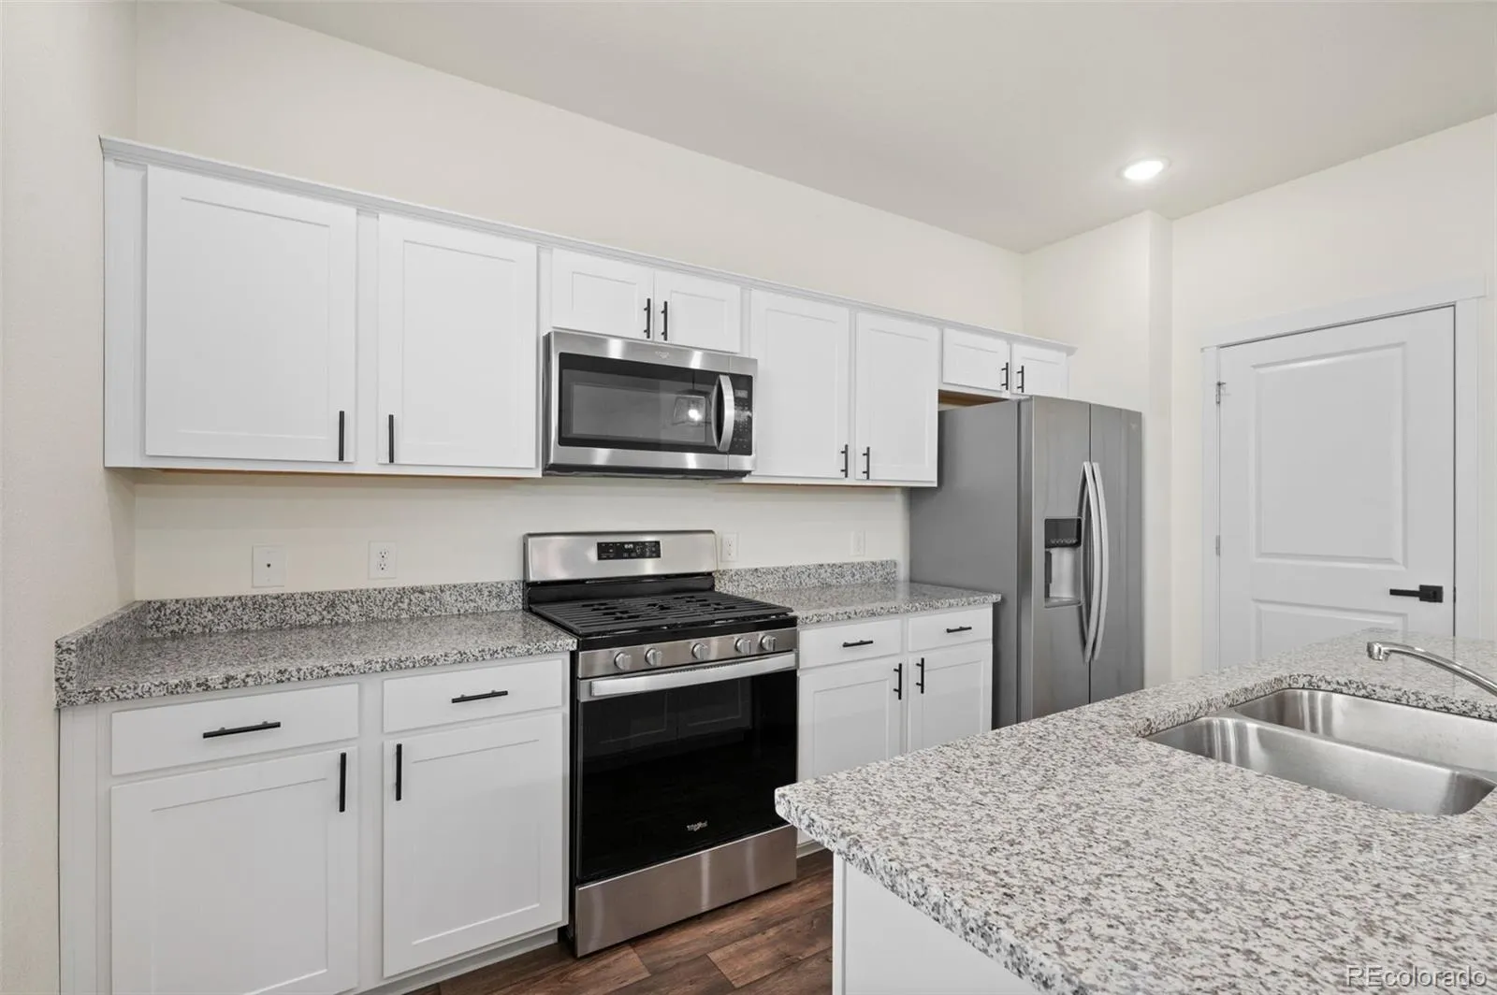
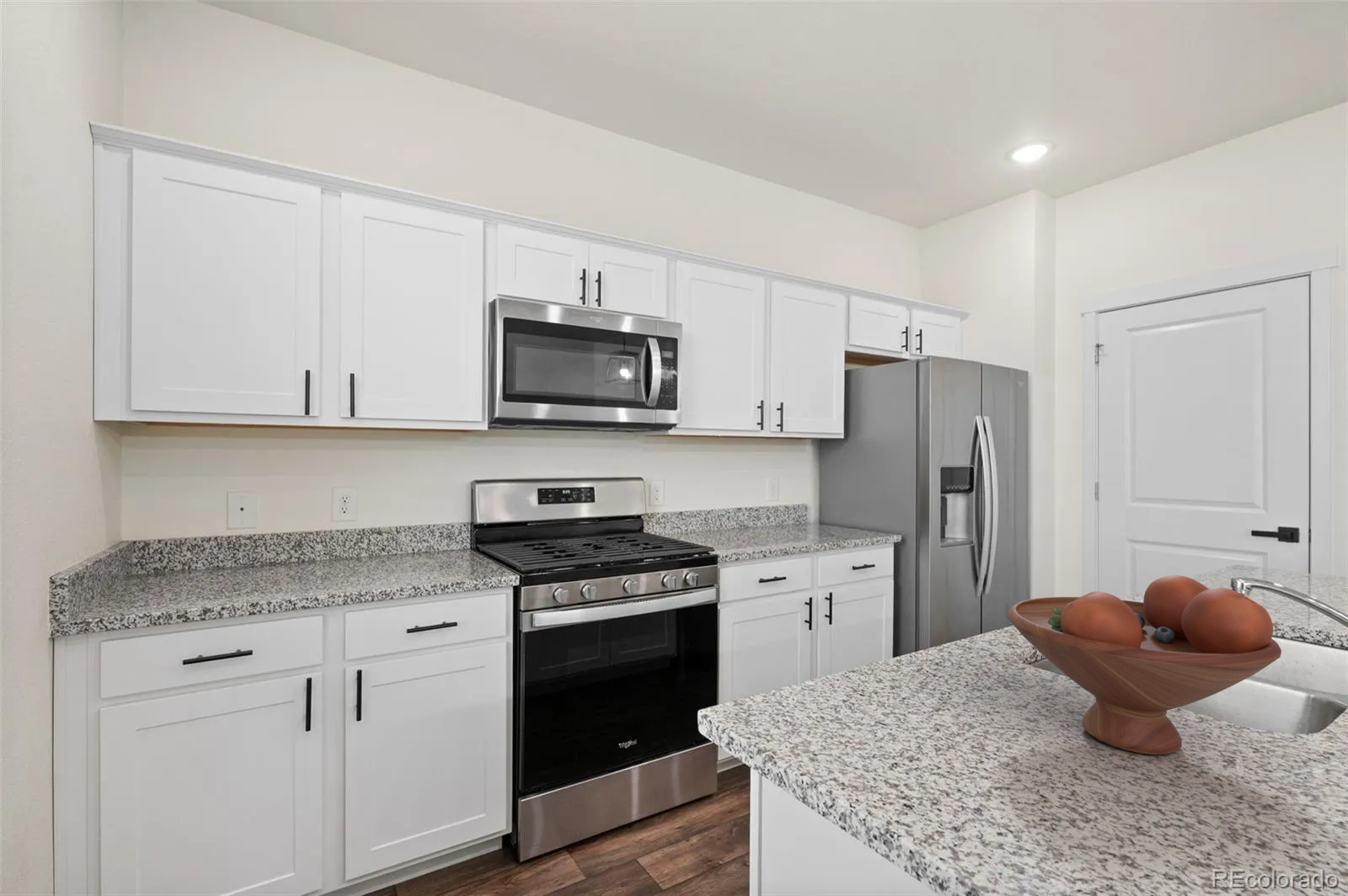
+ fruit bowl [1007,574,1282,755]
